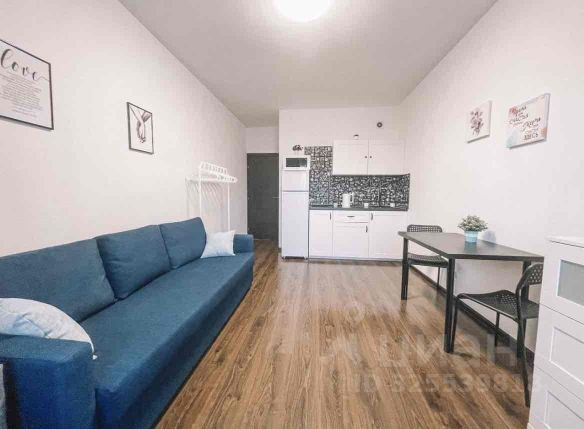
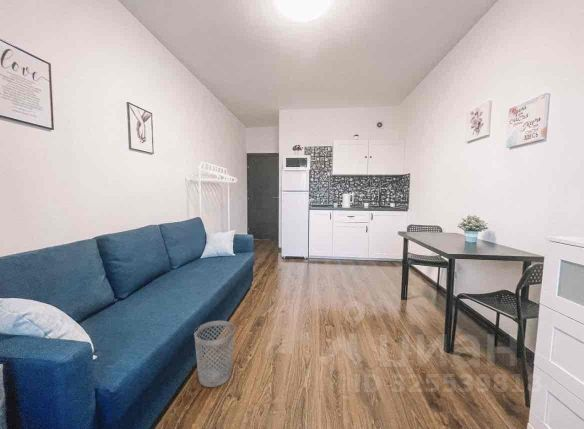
+ wastebasket [193,320,236,388]
